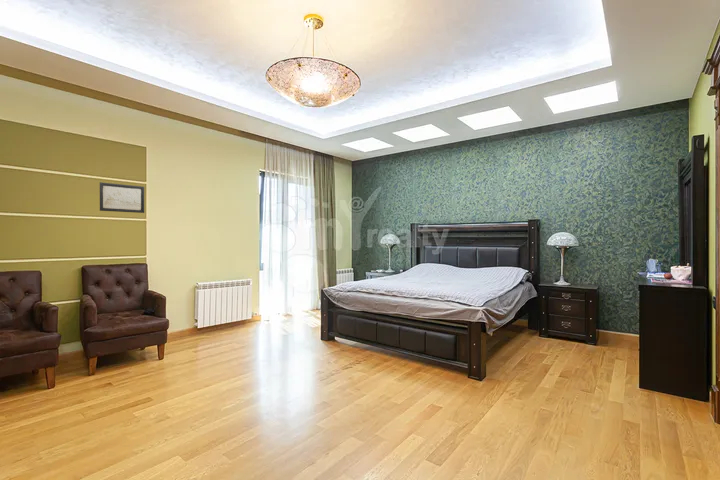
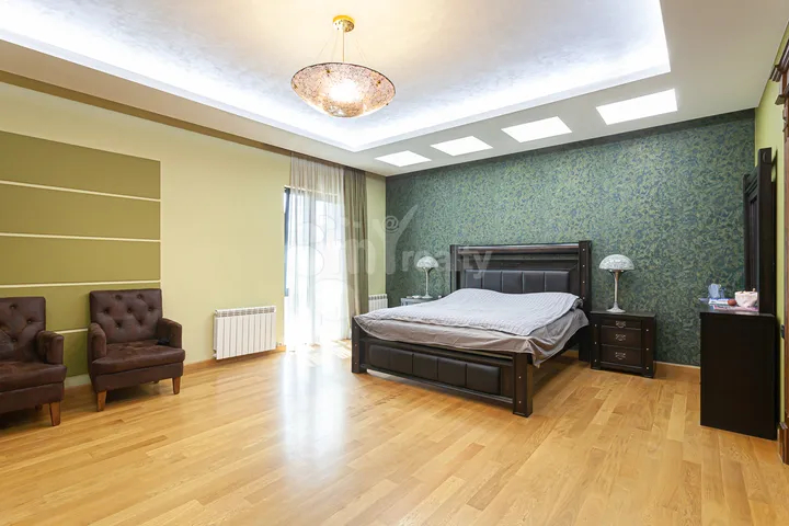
- wall art [99,181,145,214]
